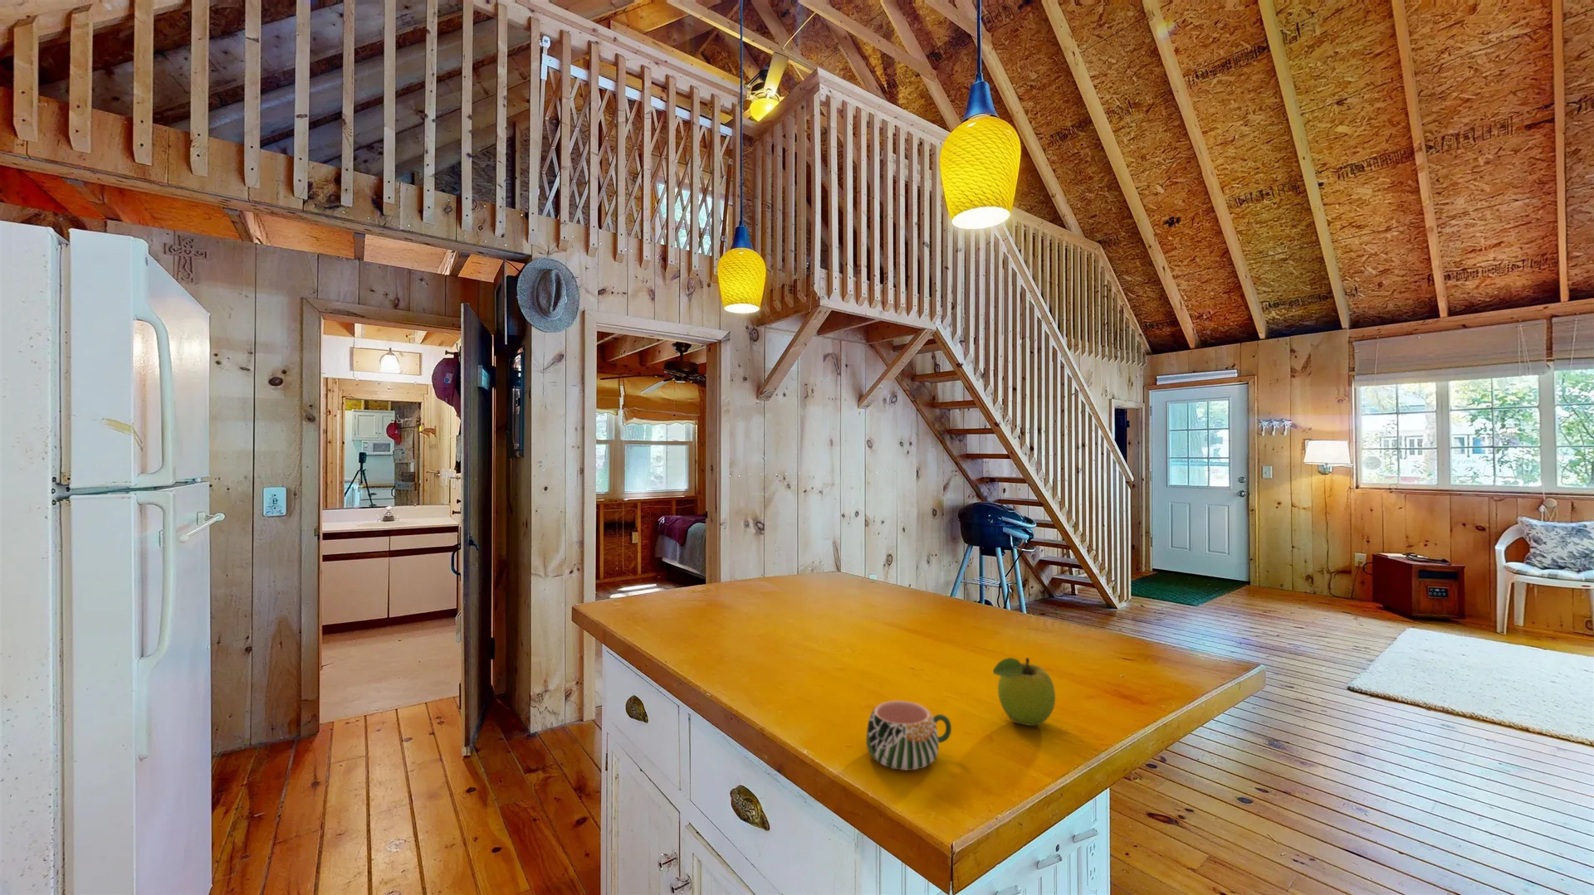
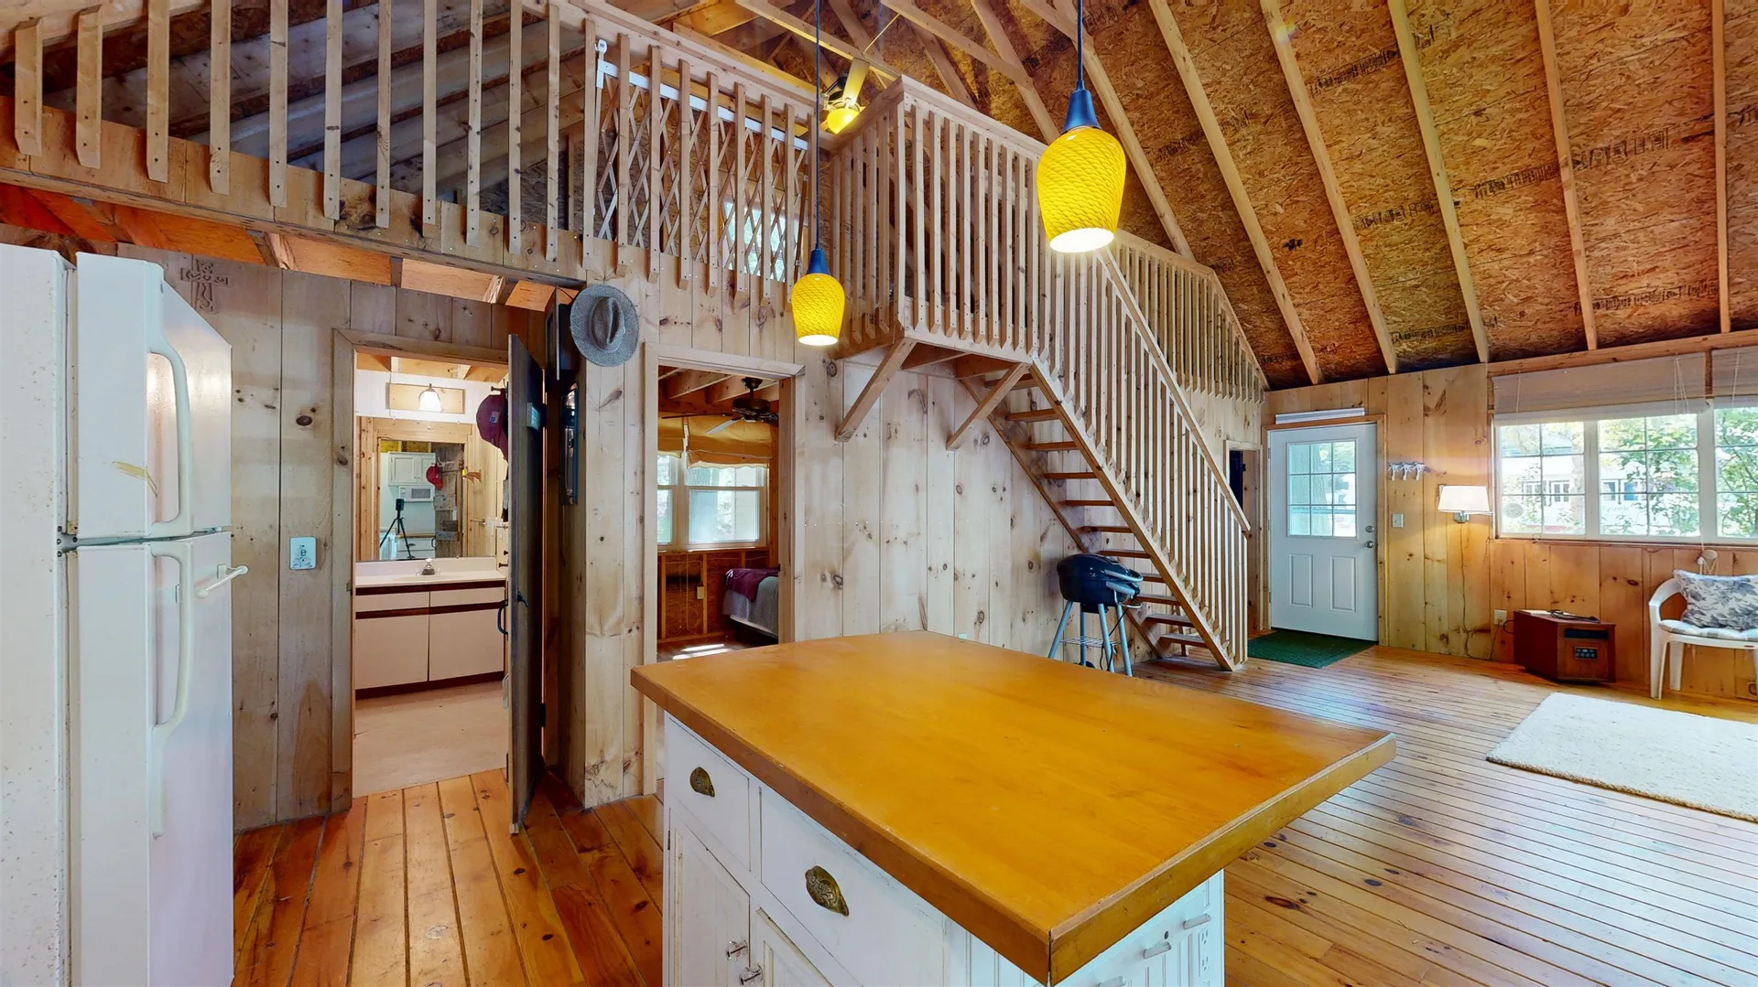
- fruit [992,656,1056,727]
- mug [865,700,952,771]
